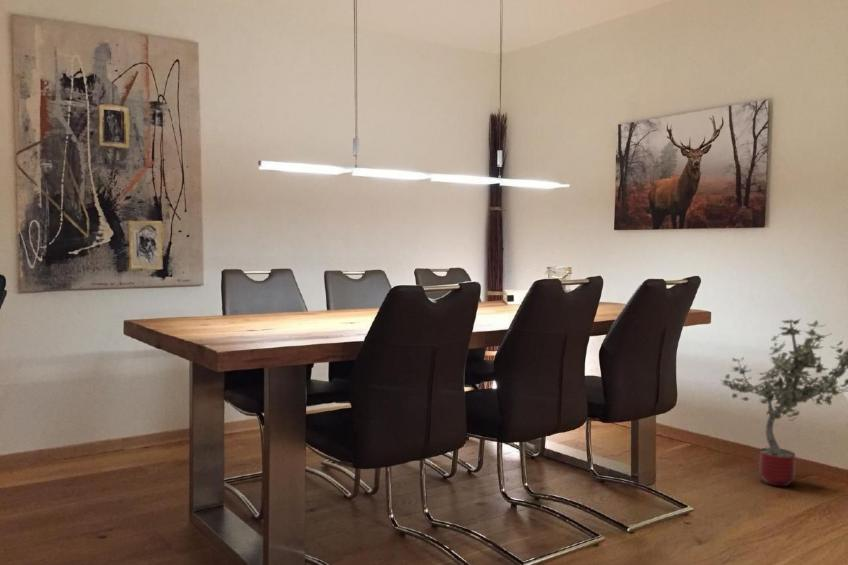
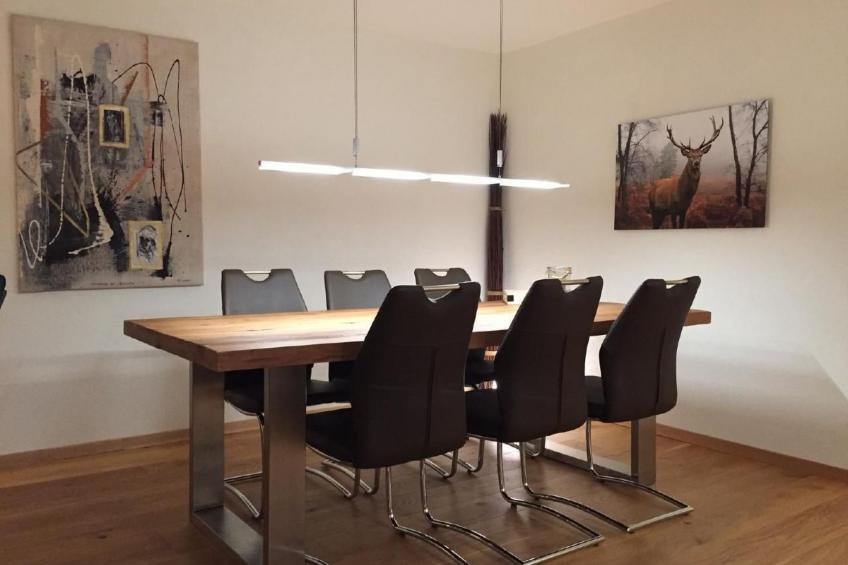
- potted tree [719,318,848,487]
